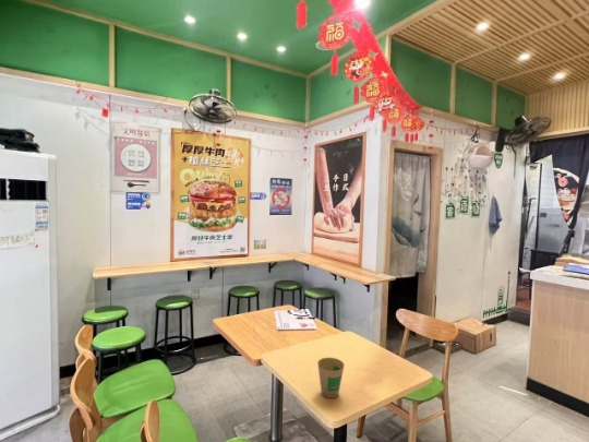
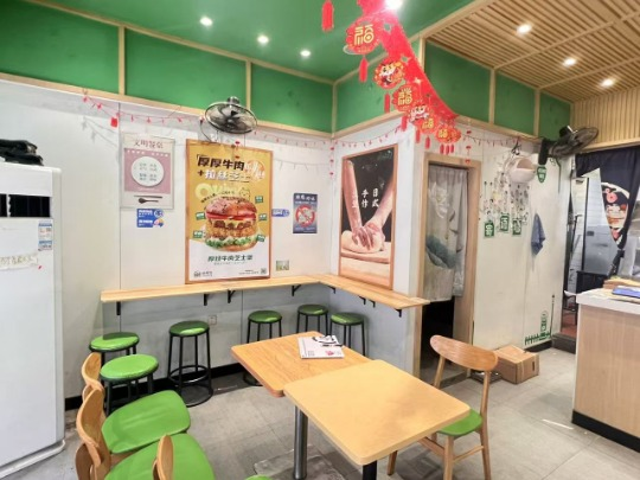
- paper cup [316,357,345,399]
